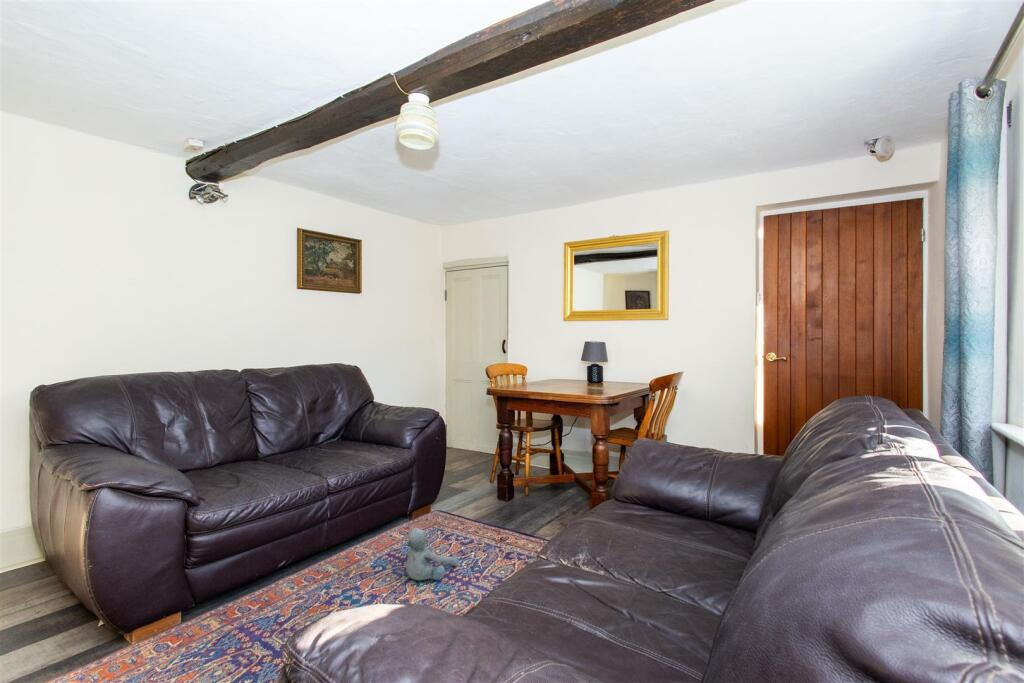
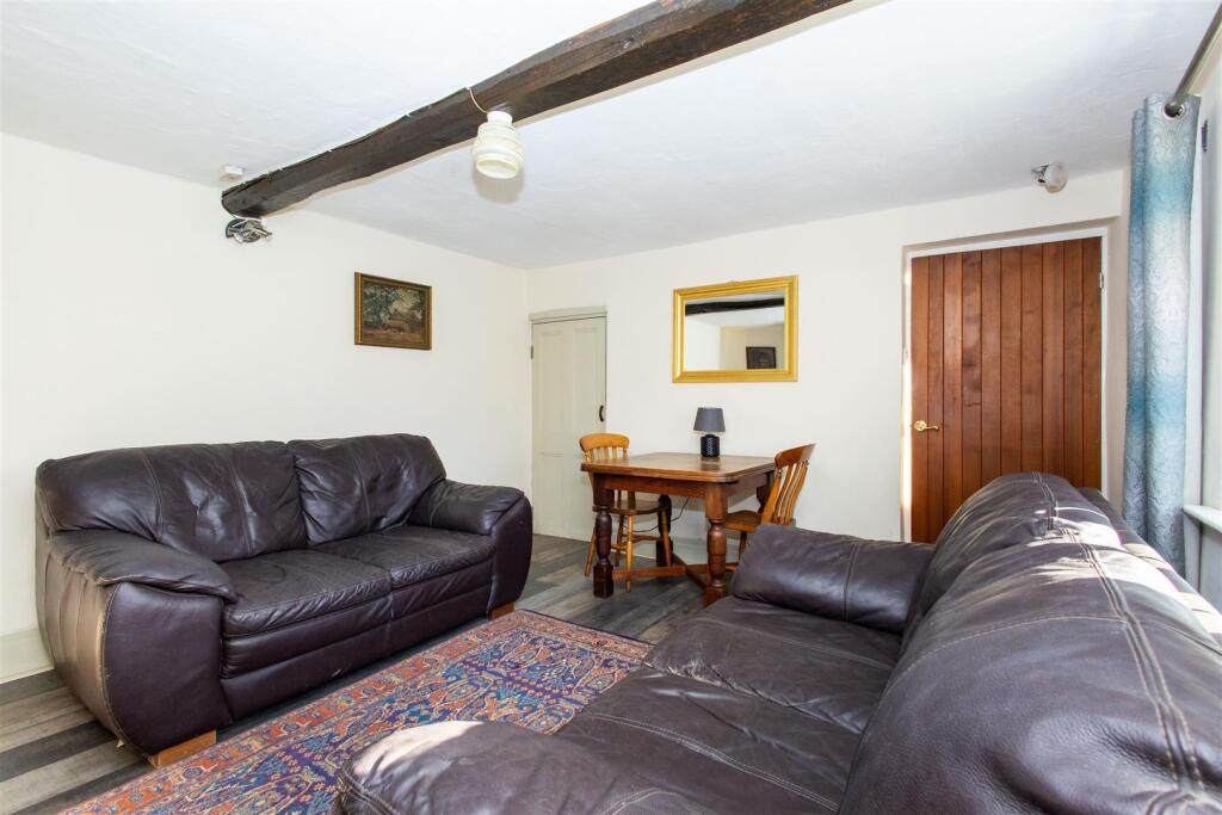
- plush toy [403,527,460,582]
